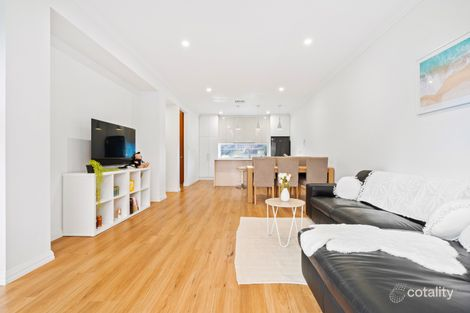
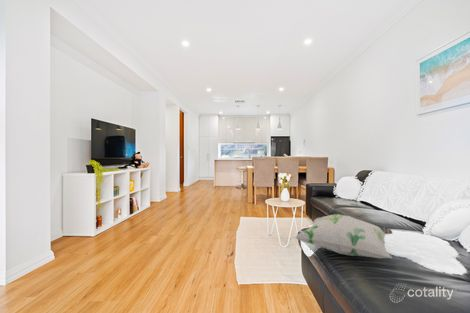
+ decorative pillow [294,213,394,259]
